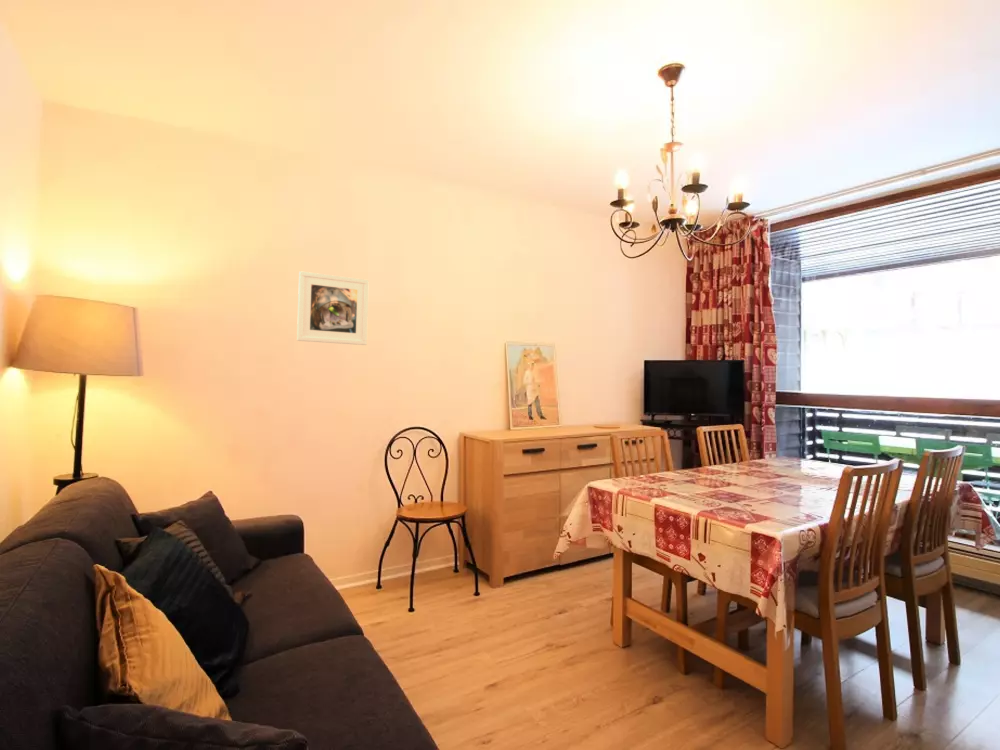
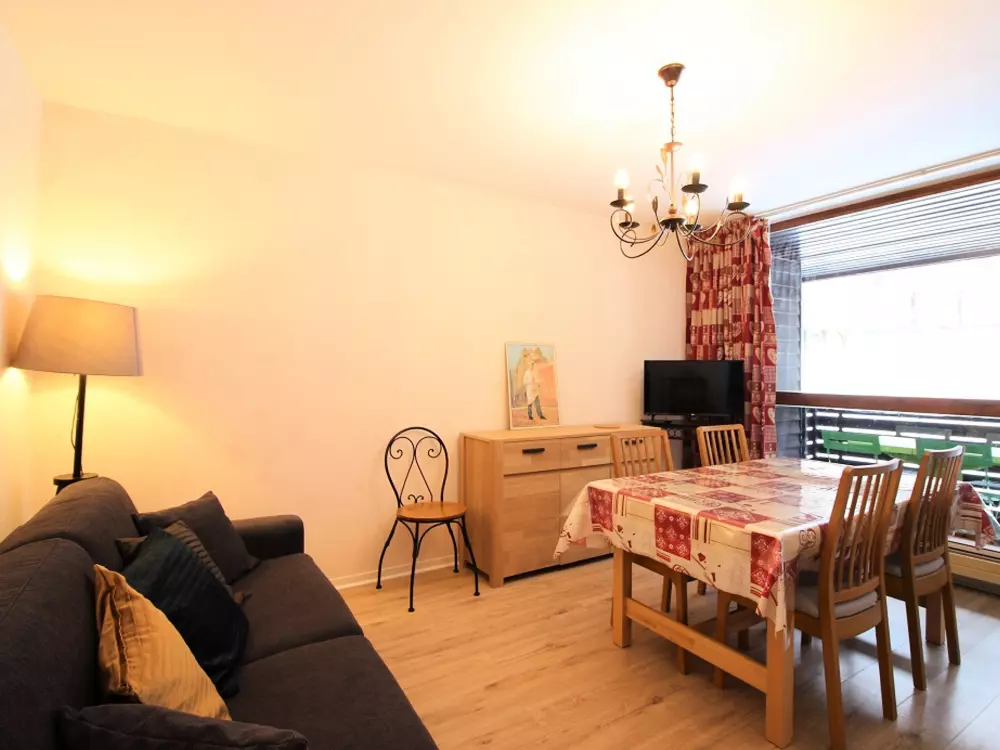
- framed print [296,270,370,346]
